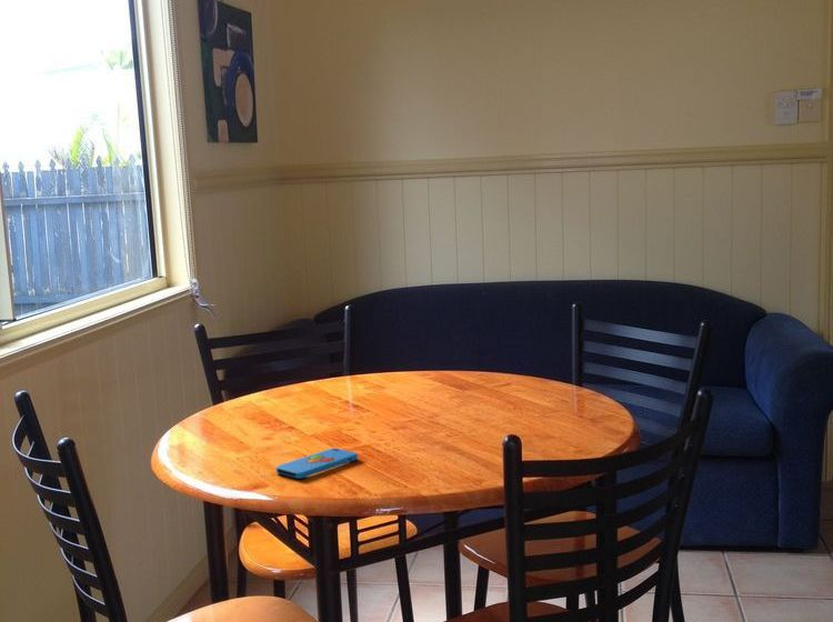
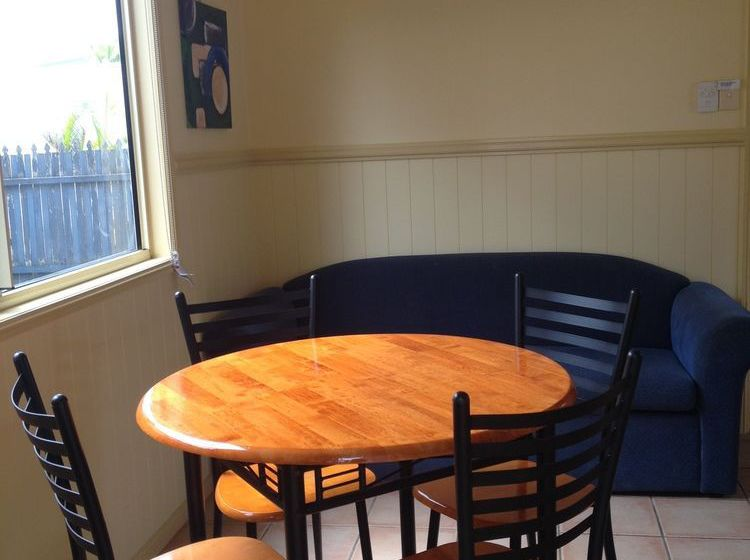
- smartphone [275,448,359,480]
